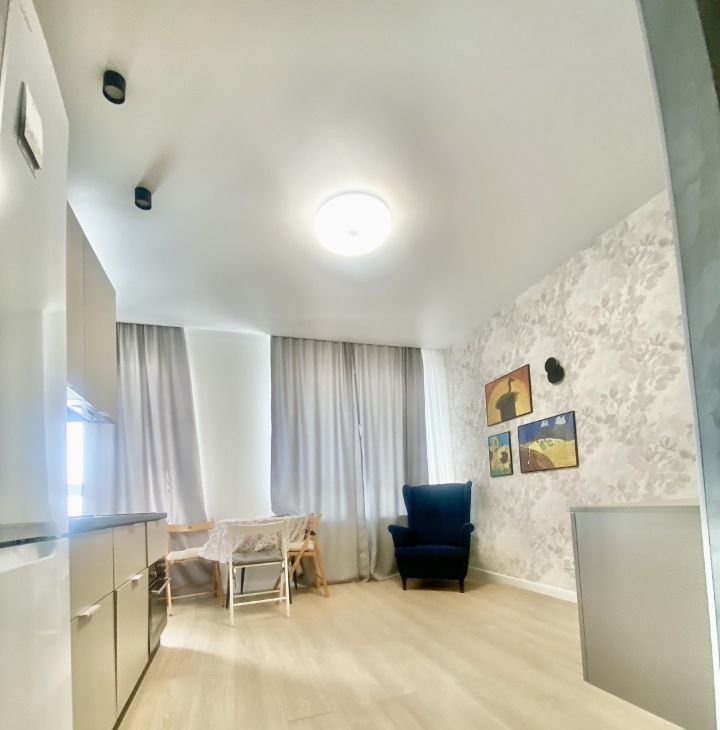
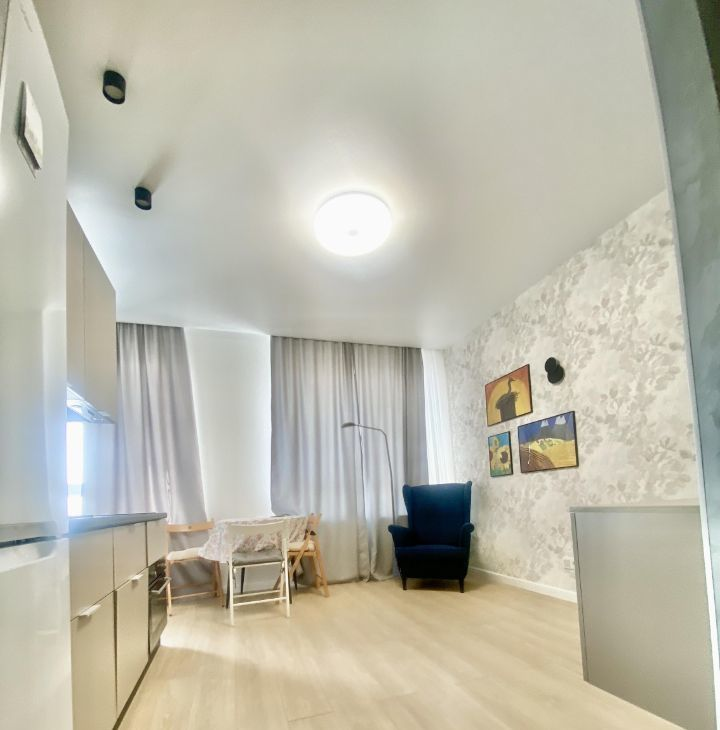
+ floor lamp [340,421,401,578]
